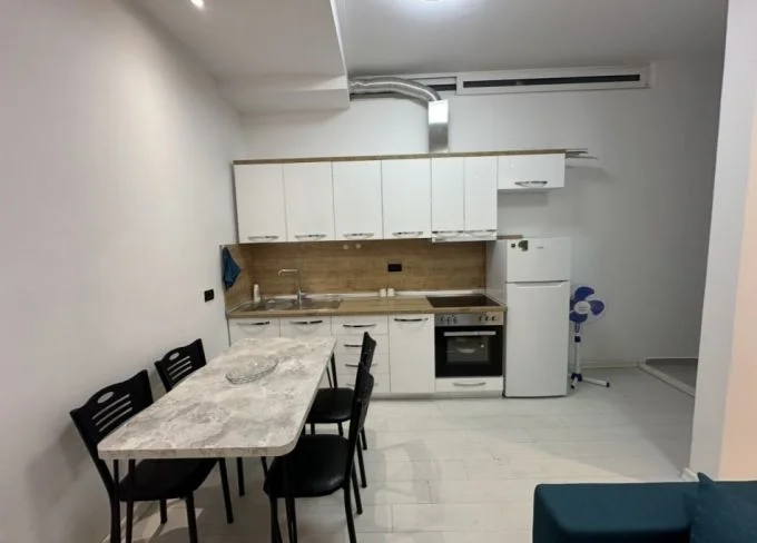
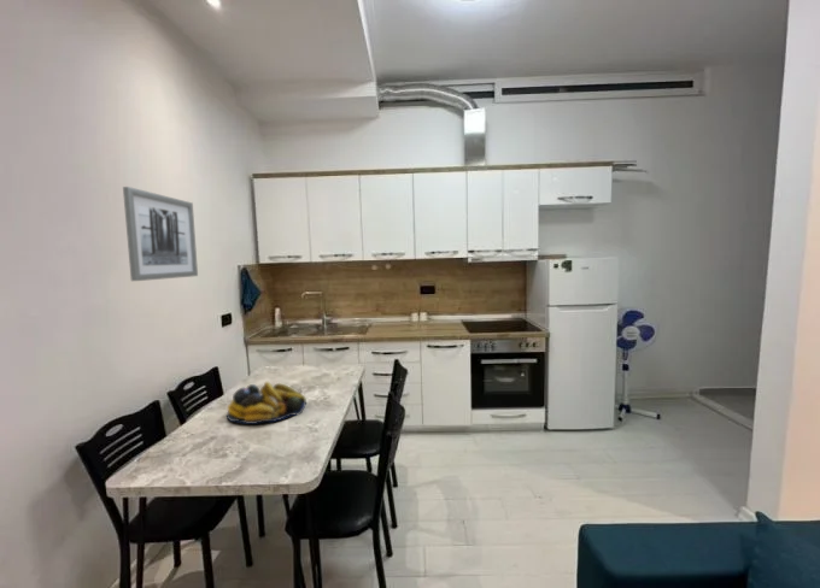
+ fruit bowl [226,381,308,425]
+ wall art [122,186,199,282]
